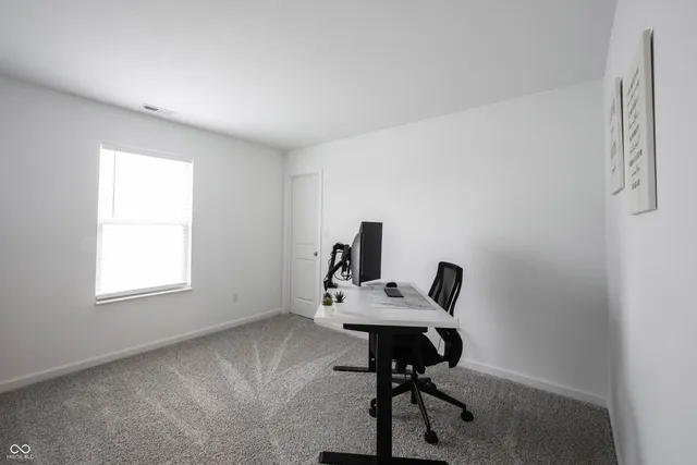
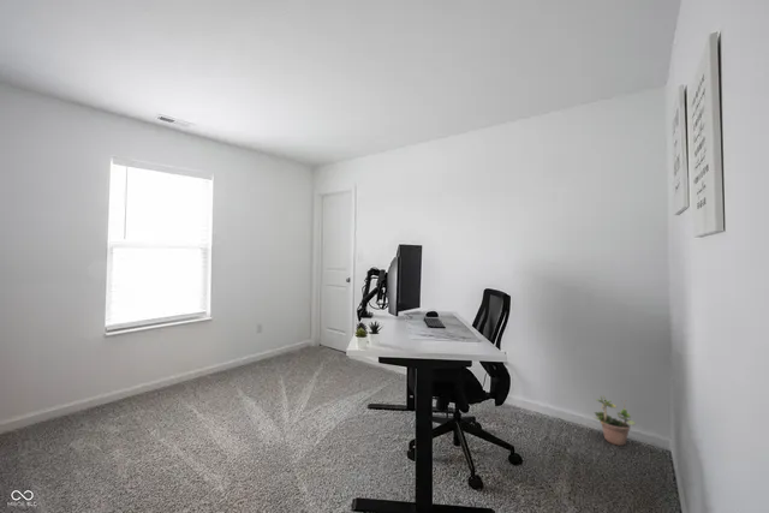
+ potted plant [591,395,637,447]
